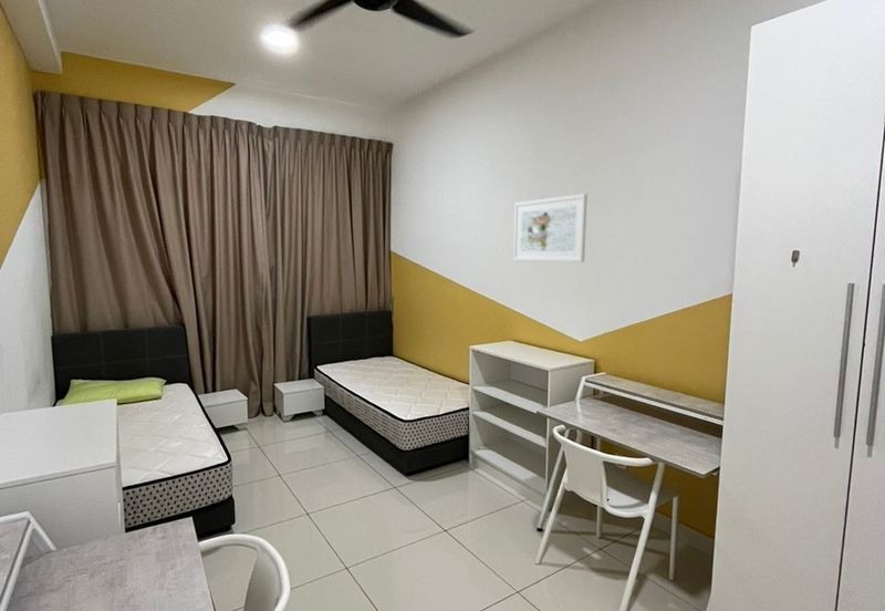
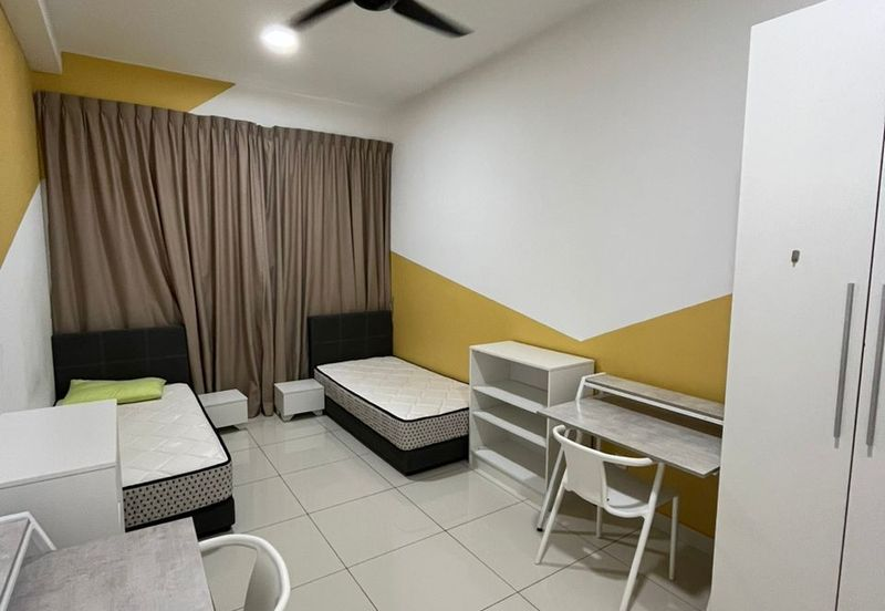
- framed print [512,193,589,263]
